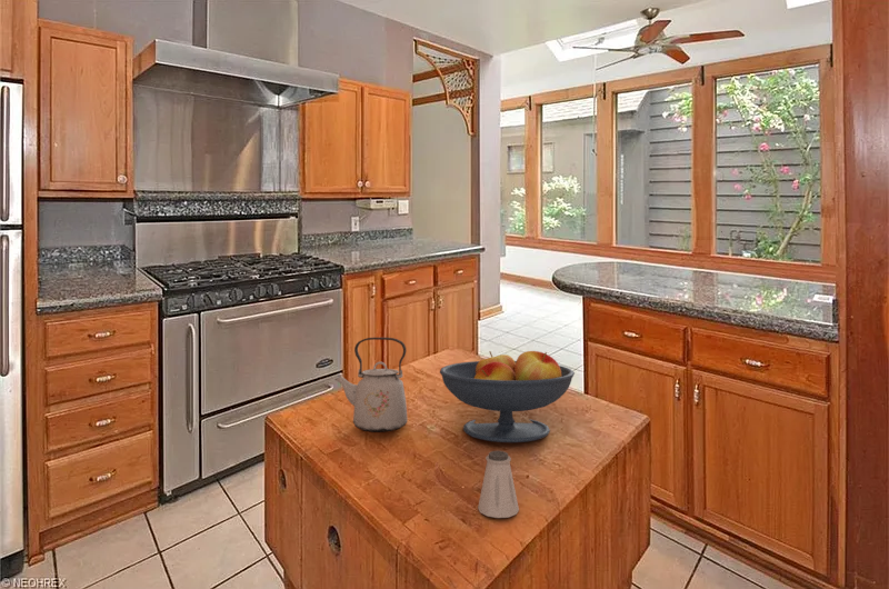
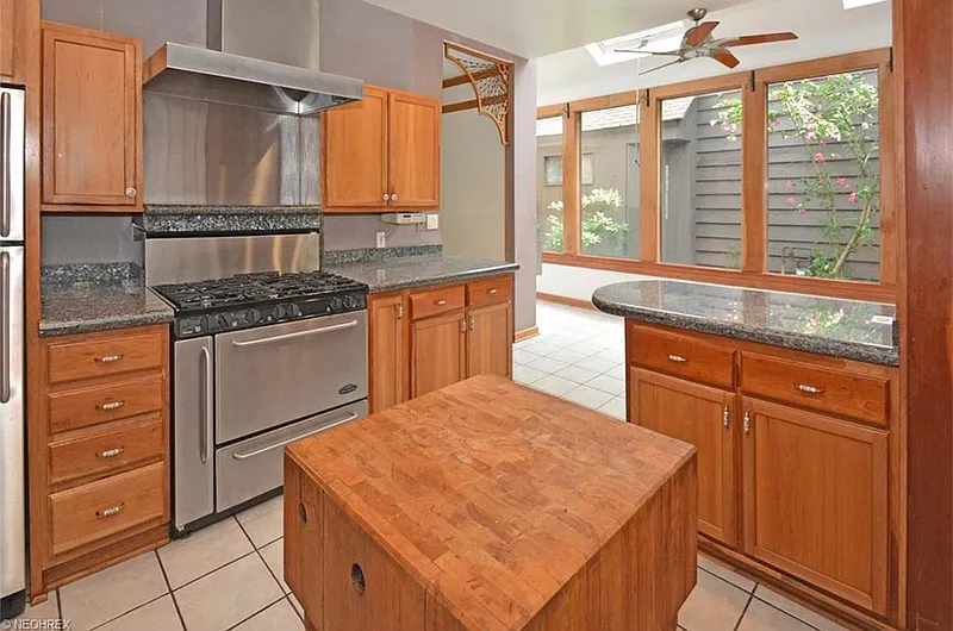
- kettle [333,337,408,433]
- saltshaker [477,450,520,519]
- fruit bowl [439,350,576,443]
